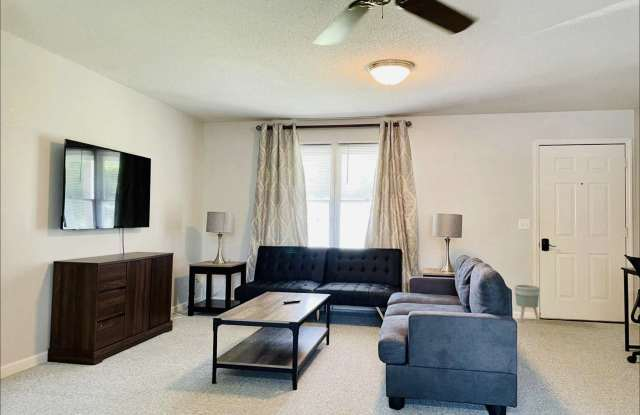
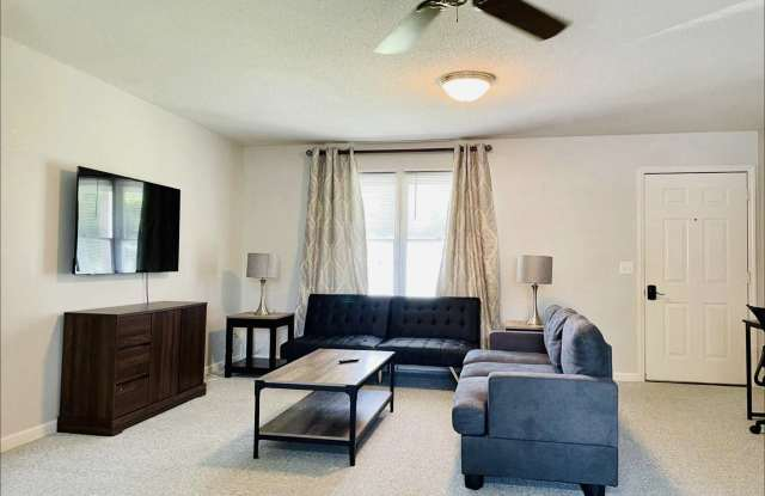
- planter [514,284,541,323]
